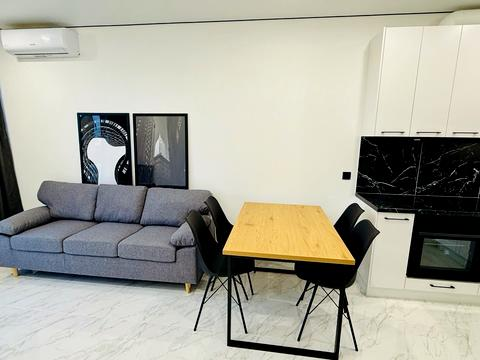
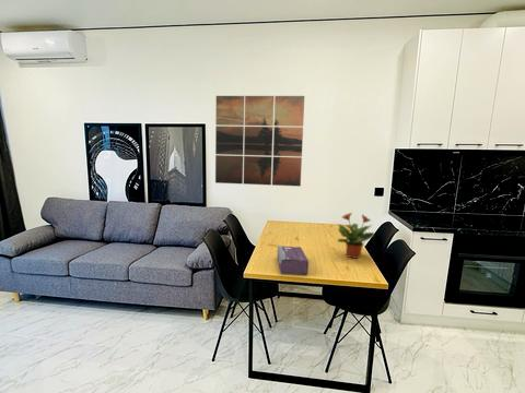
+ potted plant [336,212,375,260]
+ tissue box [277,245,310,275]
+ wall art [214,95,305,188]
